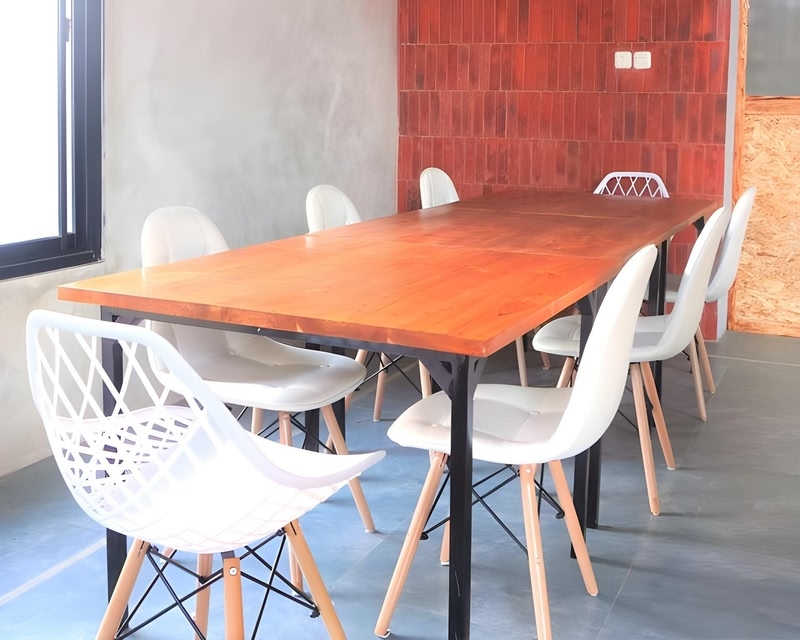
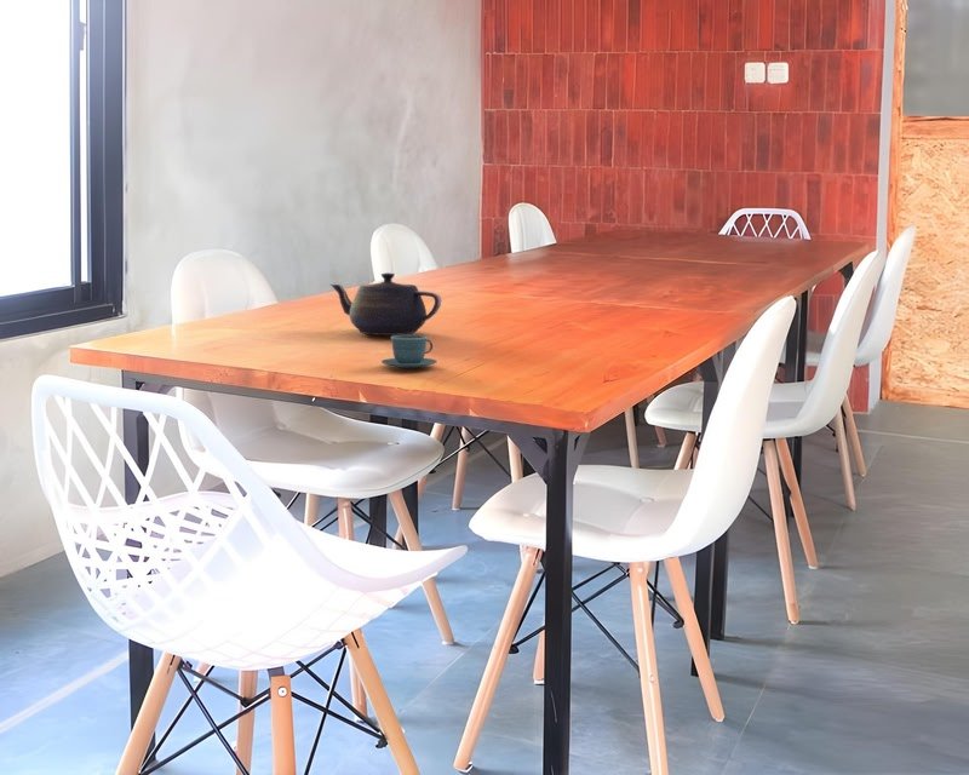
+ teacup [380,334,438,369]
+ teapot [329,271,442,337]
